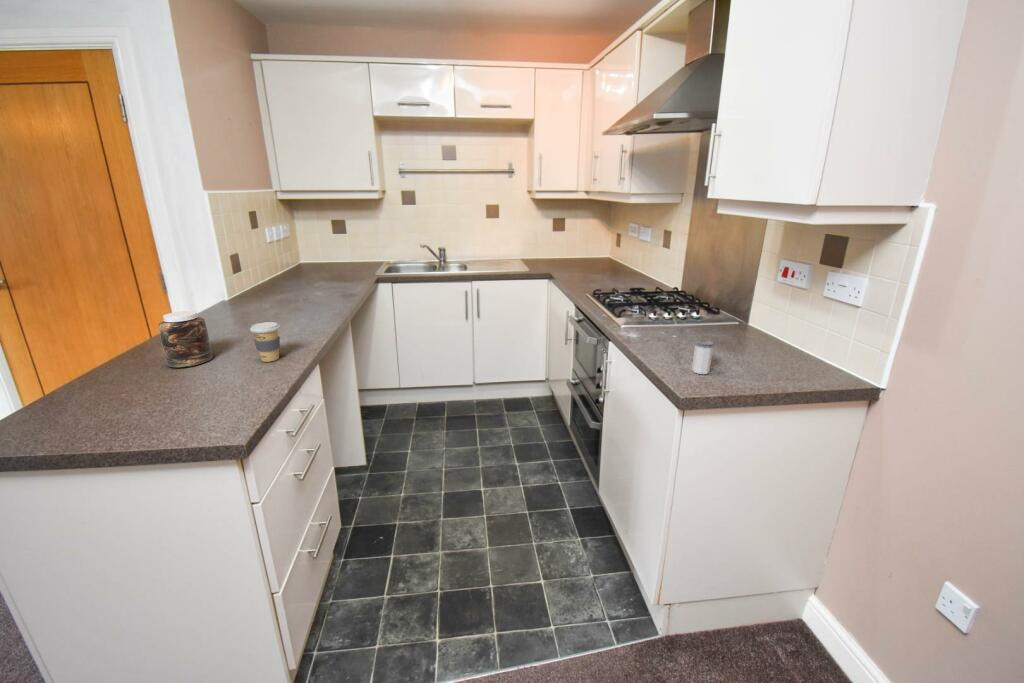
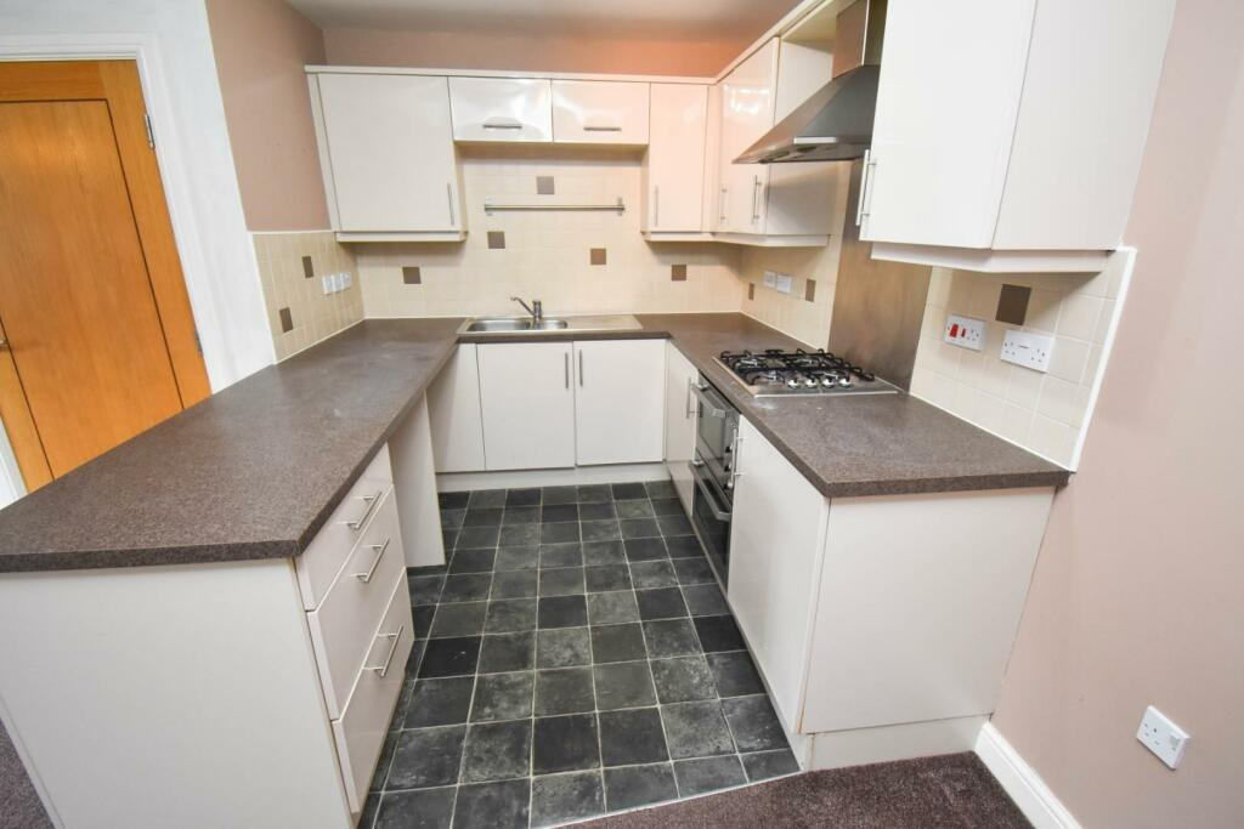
- coffee cup [249,321,281,363]
- salt shaker [691,339,715,375]
- jar [157,310,214,368]
